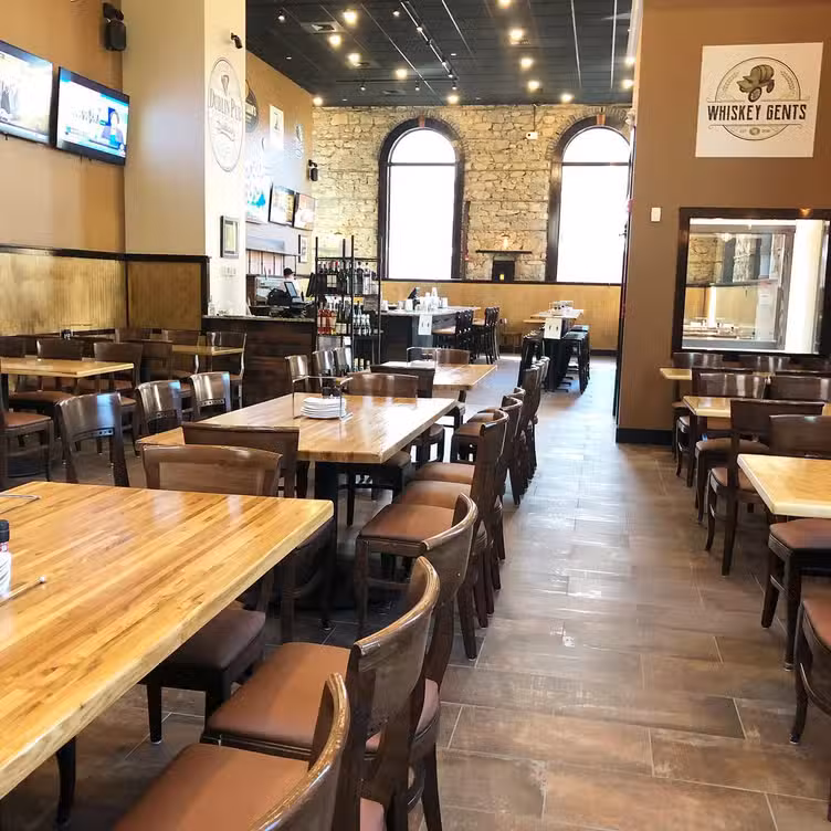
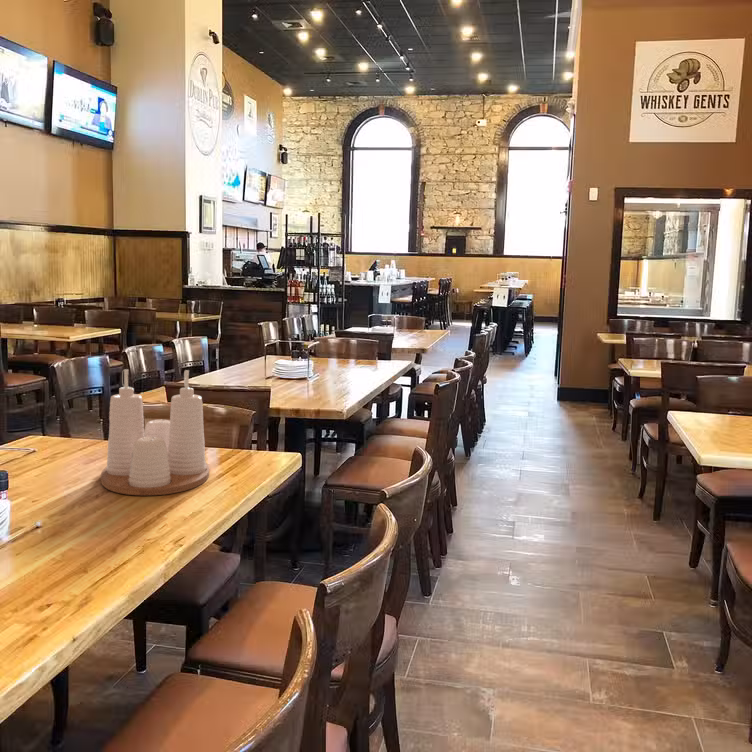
+ condiment set [100,368,210,496]
